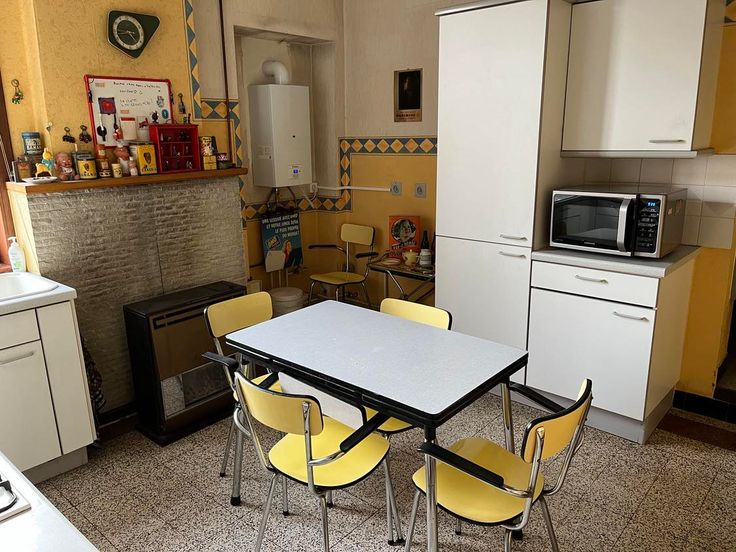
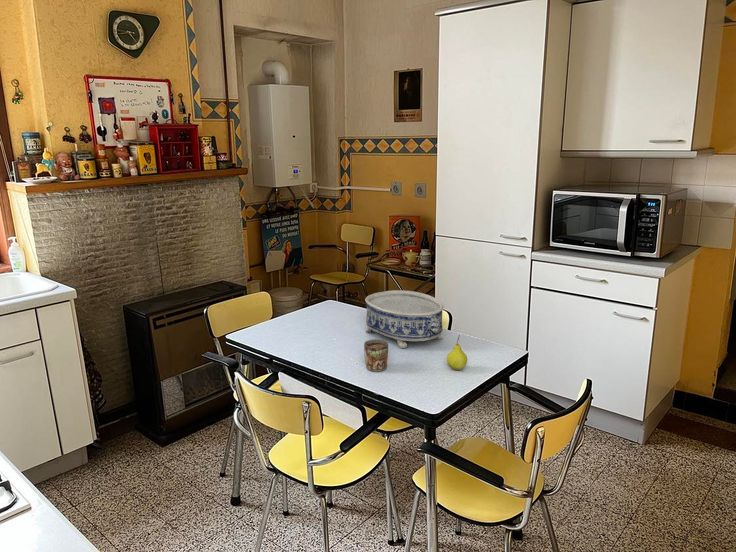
+ mug [363,338,389,373]
+ decorative bowl [364,289,445,349]
+ fruit [446,334,468,371]
